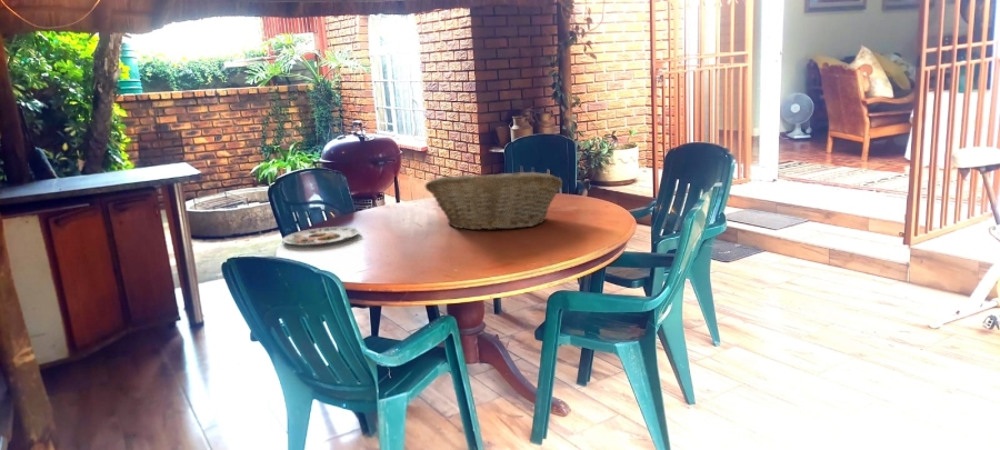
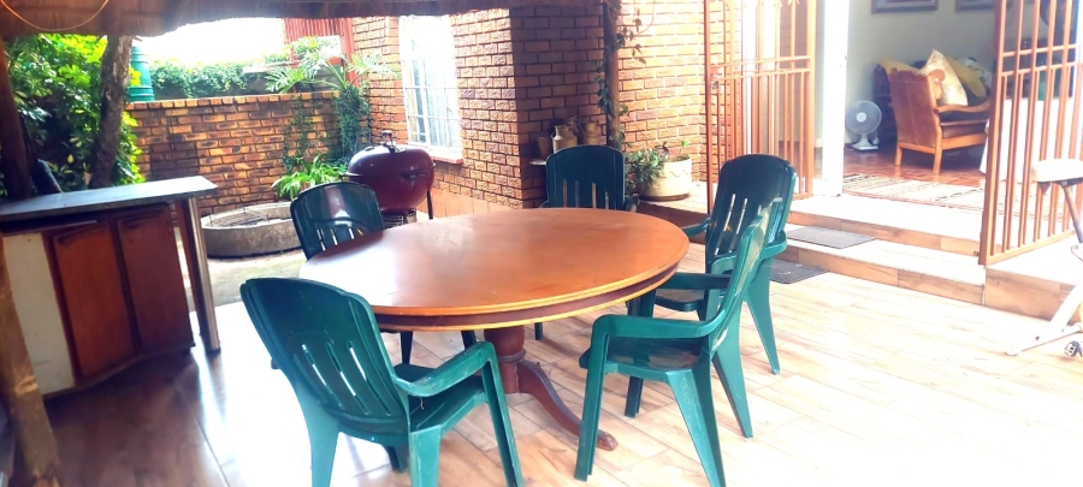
- plate [281,226,361,247]
- fruit basket [424,171,563,231]
